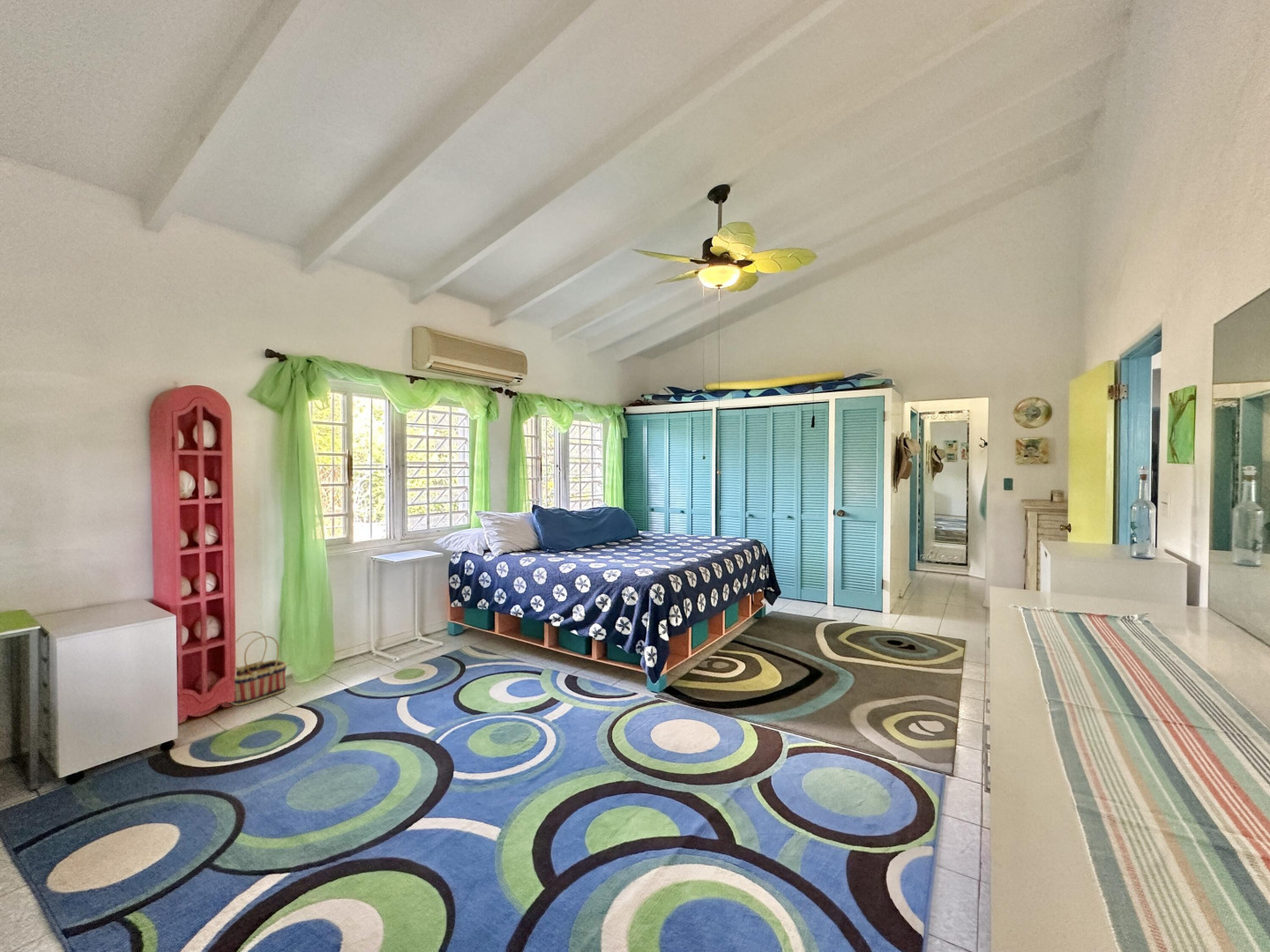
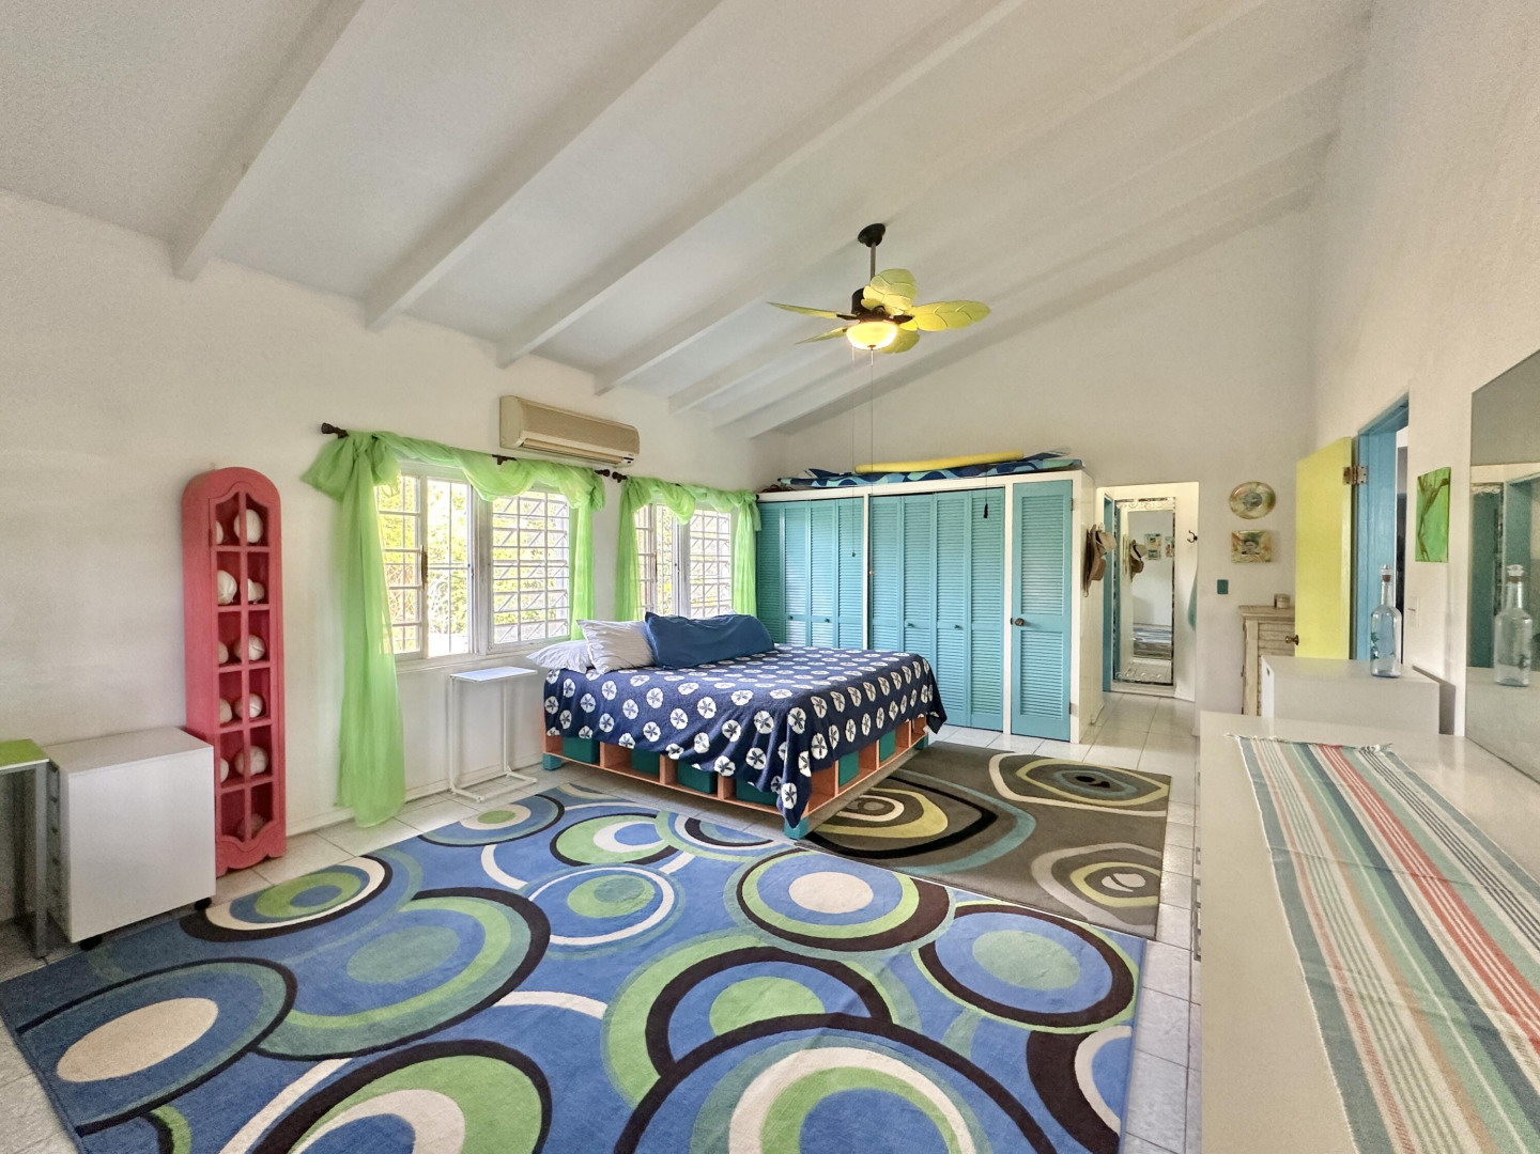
- basket [229,630,288,707]
